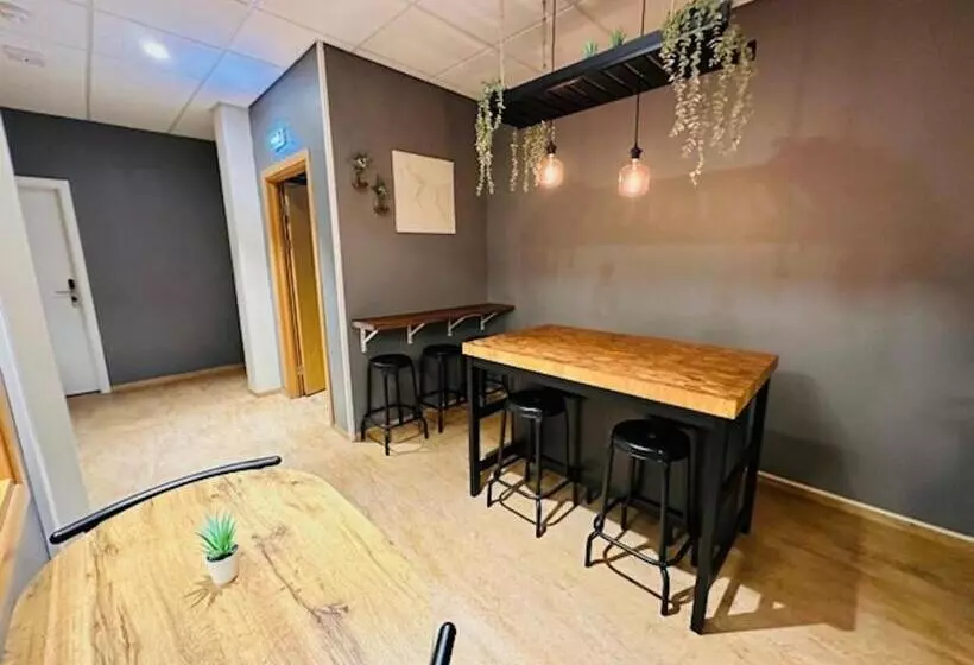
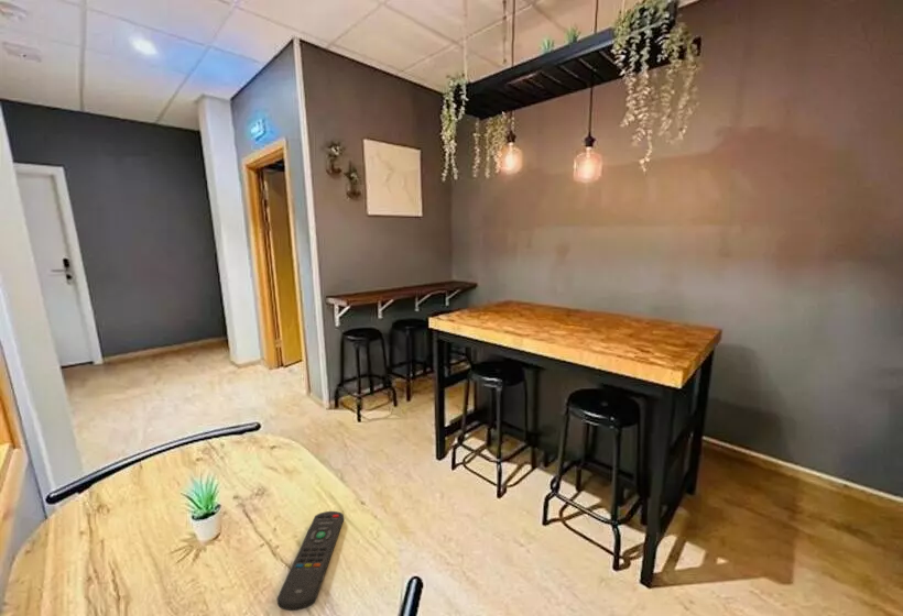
+ remote control [275,510,345,612]
